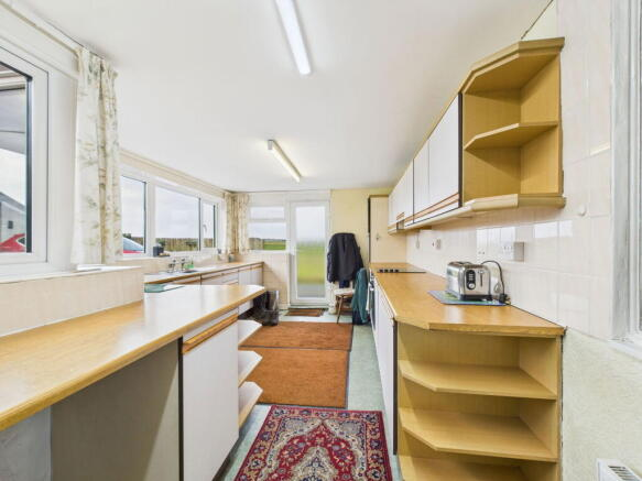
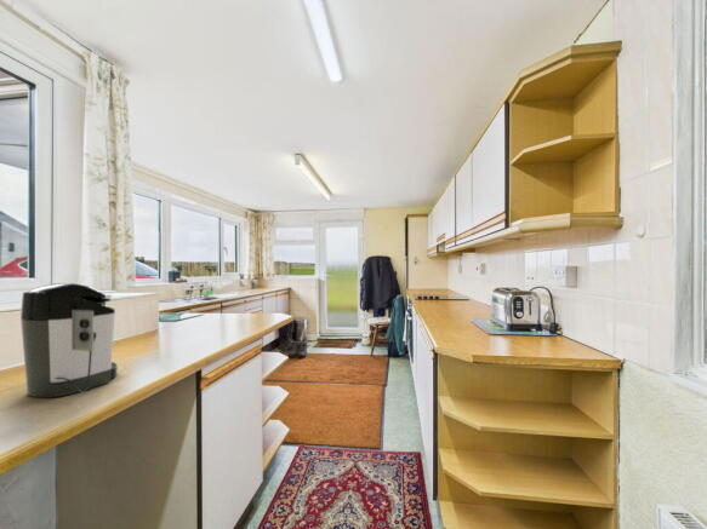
+ coffee maker [19,282,119,398]
